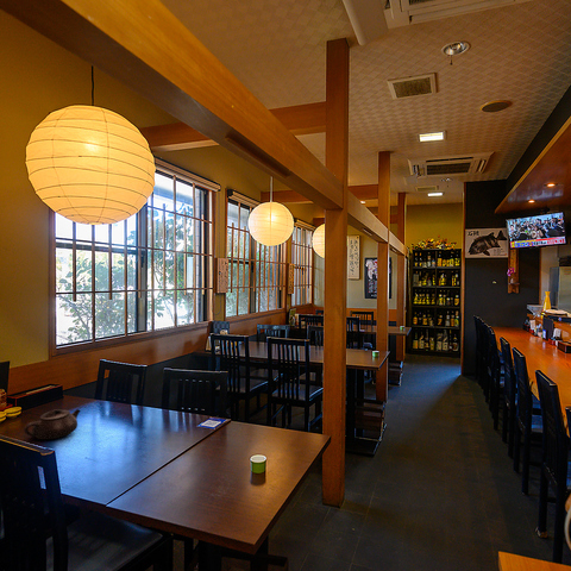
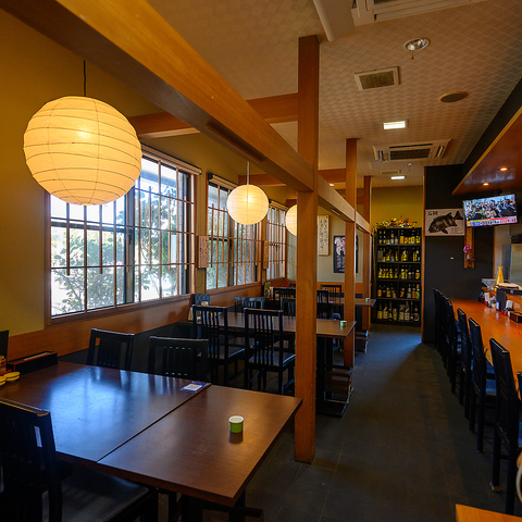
- teapot [23,408,81,440]
